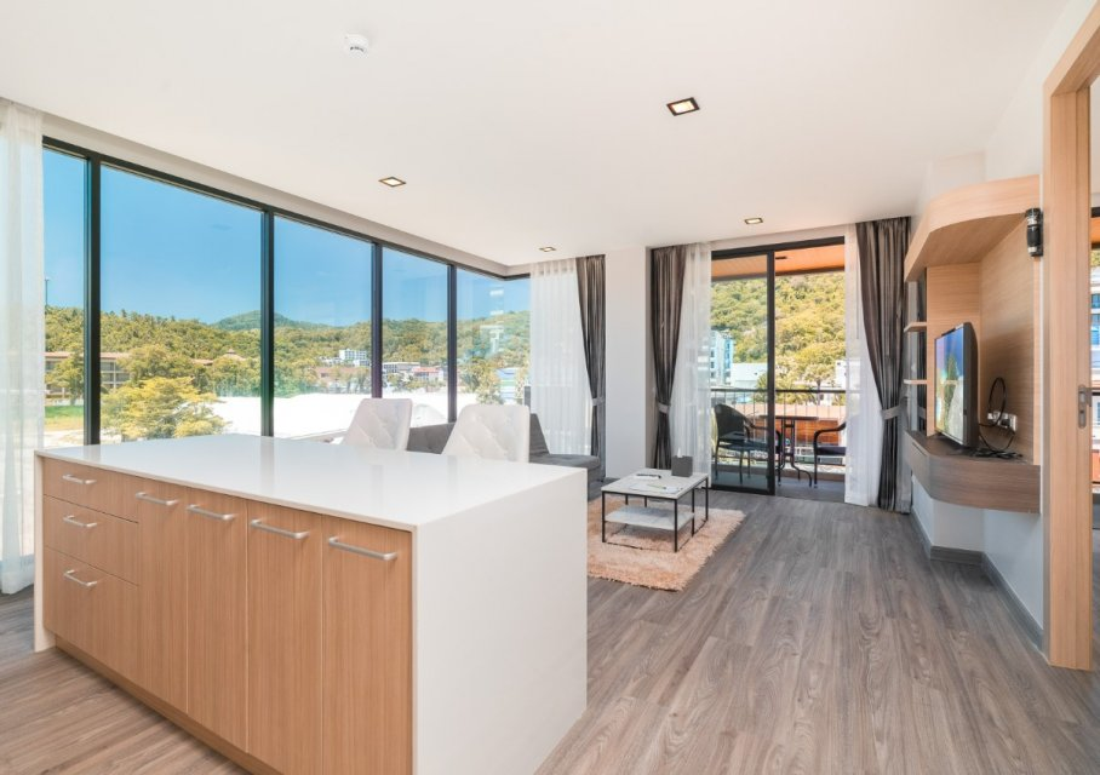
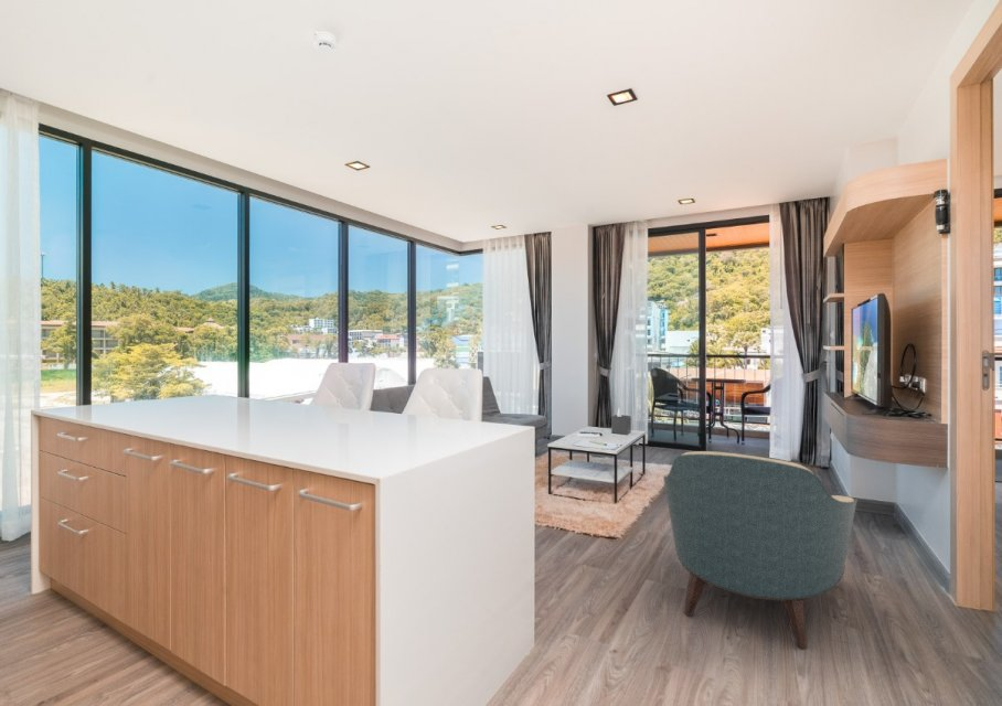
+ armchair [662,450,859,650]
